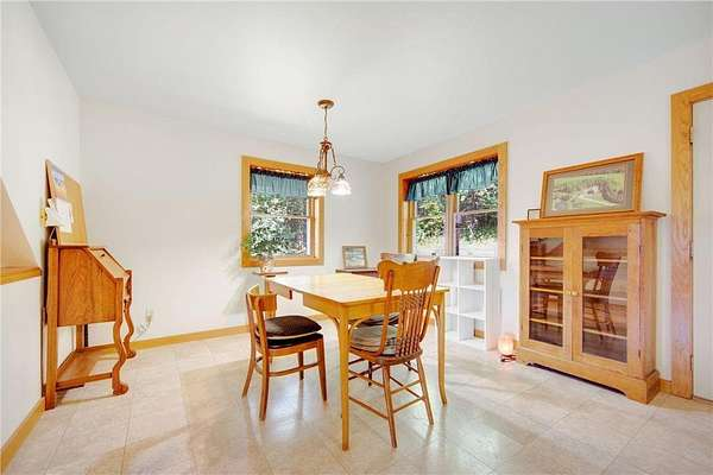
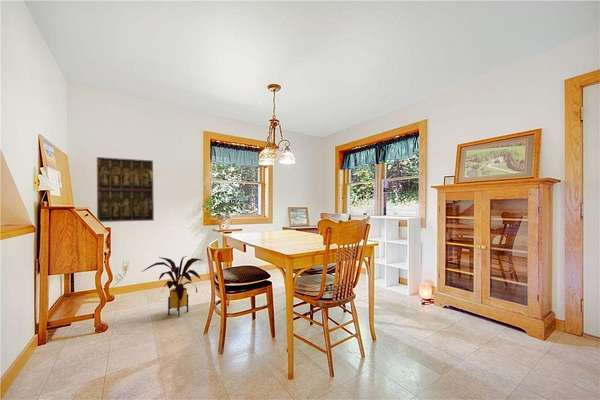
+ relief panel [96,156,155,223]
+ house plant [140,255,202,318]
